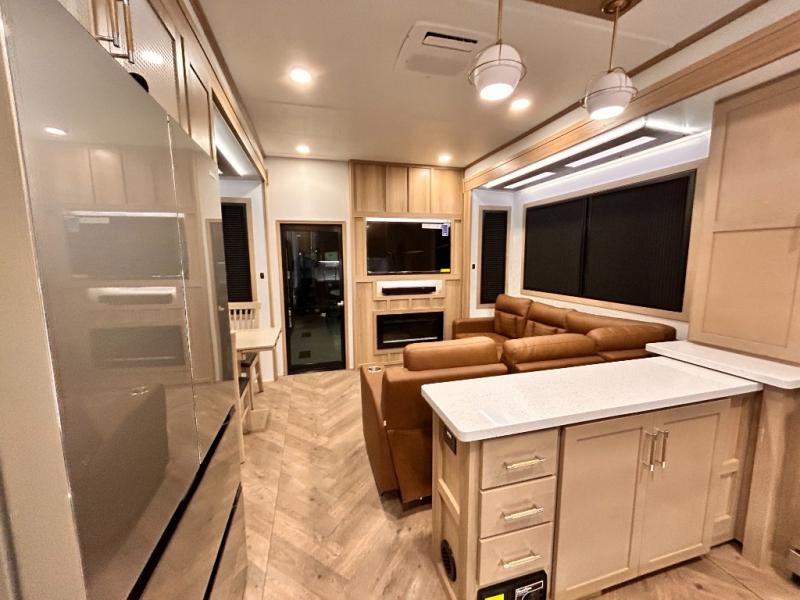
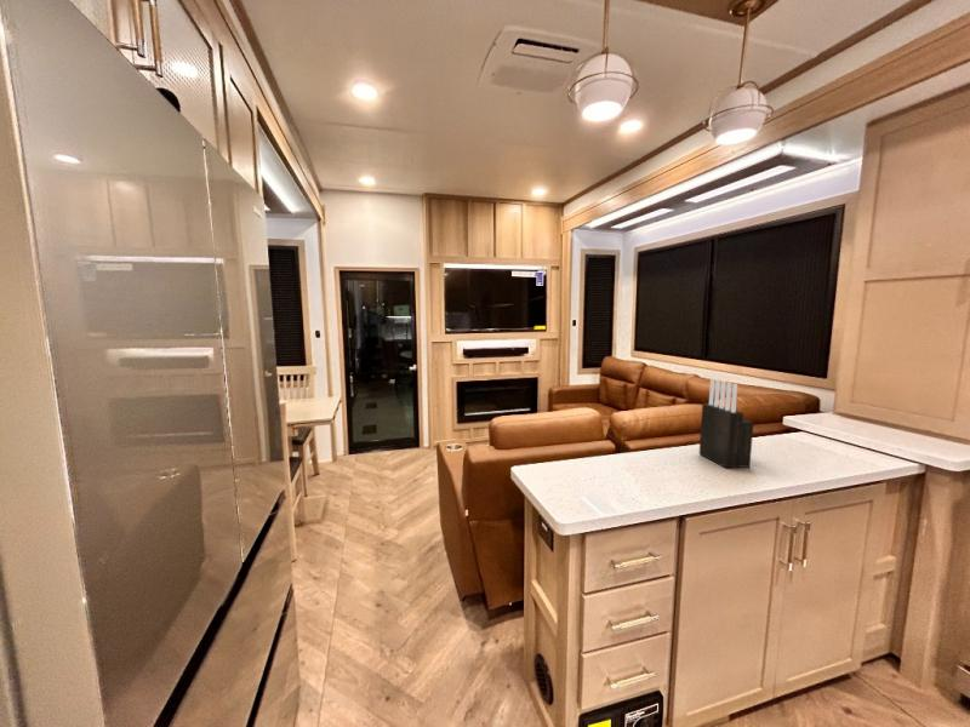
+ knife block [698,377,755,470]
